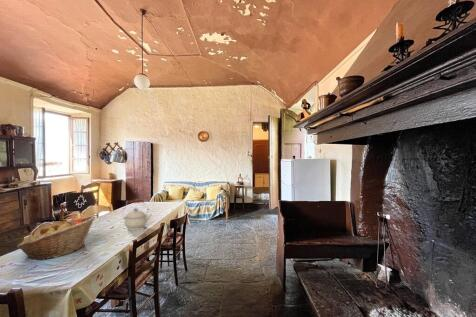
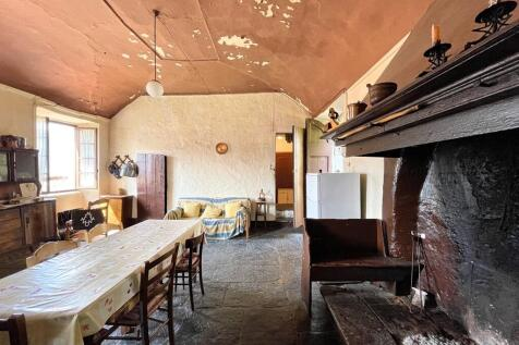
- kettle [121,199,153,231]
- fruit basket [16,214,96,262]
